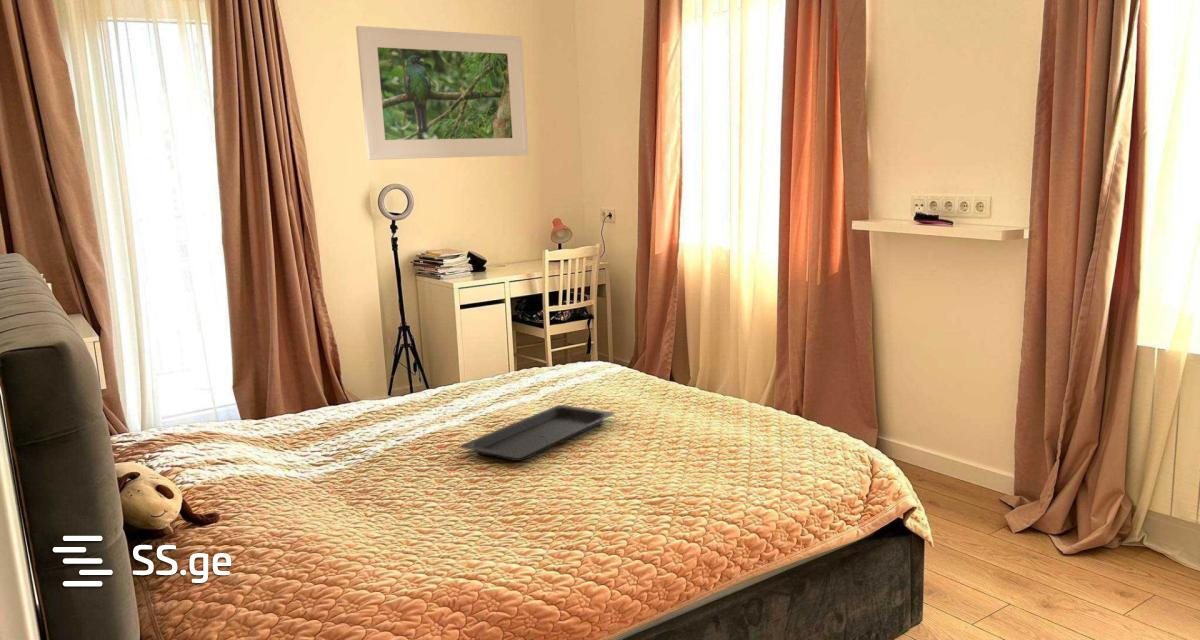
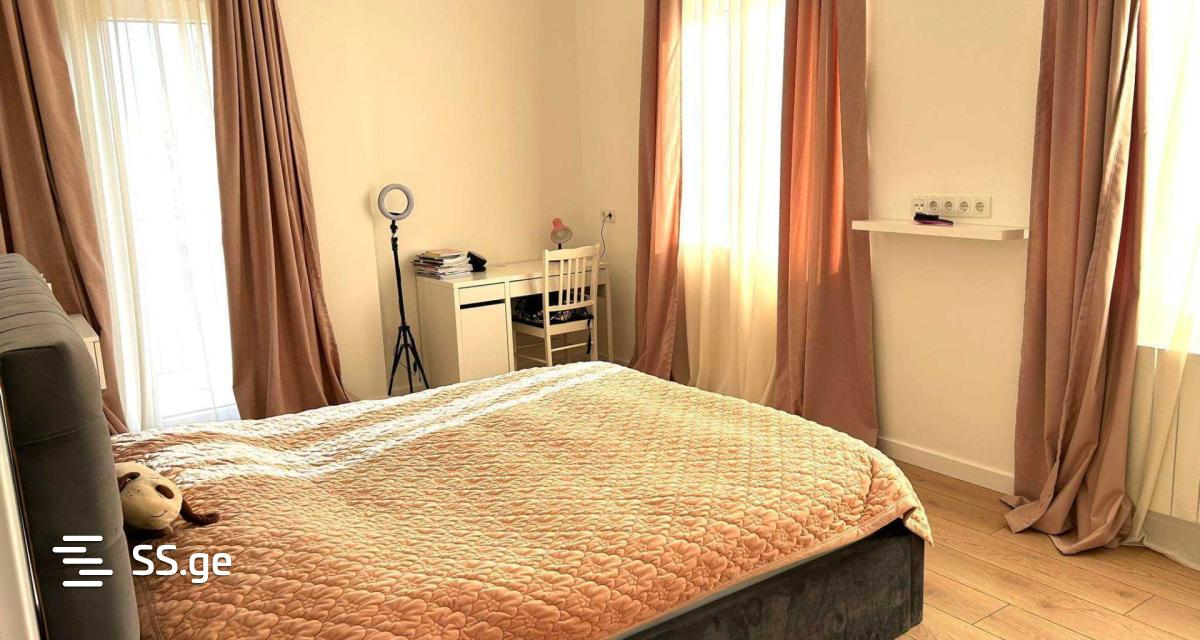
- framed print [355,25,529,161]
- serving tray [459,404,616,462]
